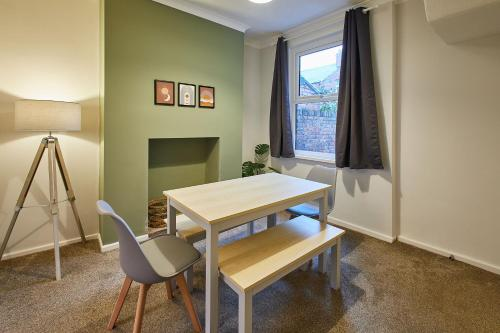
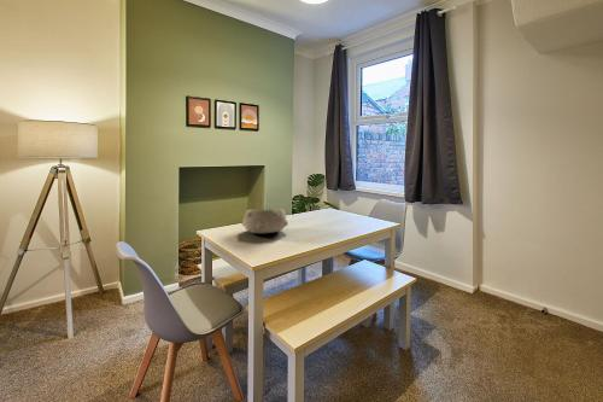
+ bowl [241,208,289,234]
